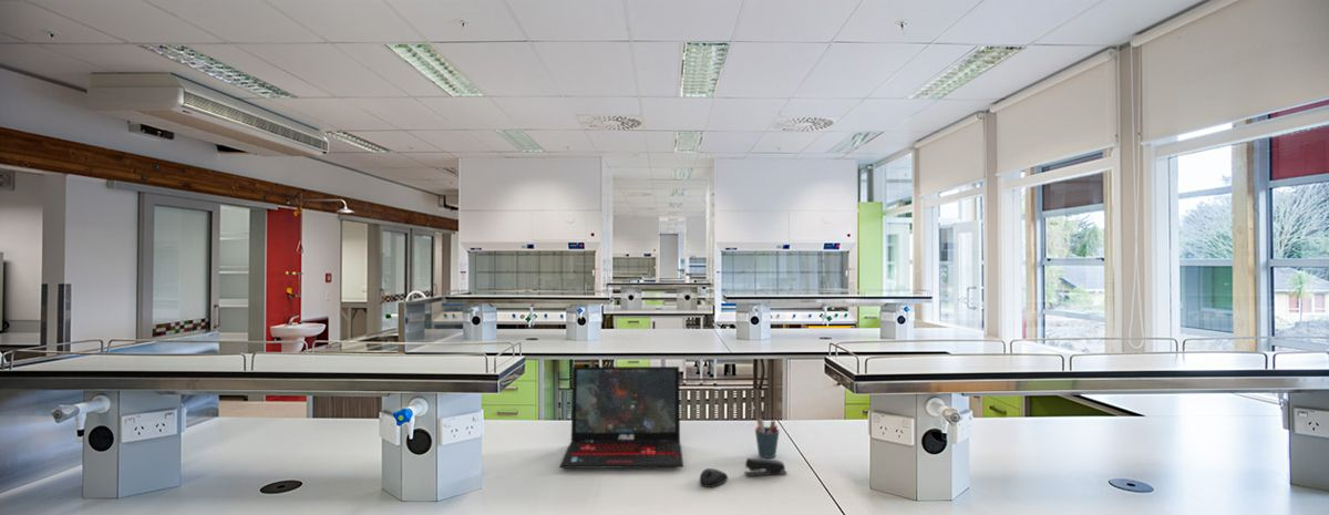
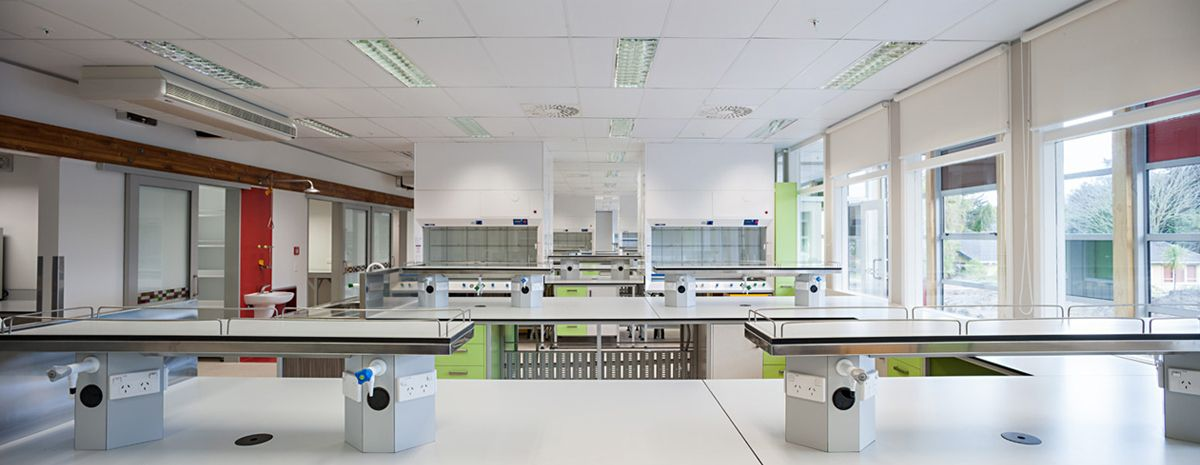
- pen holder [754,416,781,459]
- mouse [699,467,729,488]
- laptop [558,365,684,470]
- stapler [743,457,789,477]
